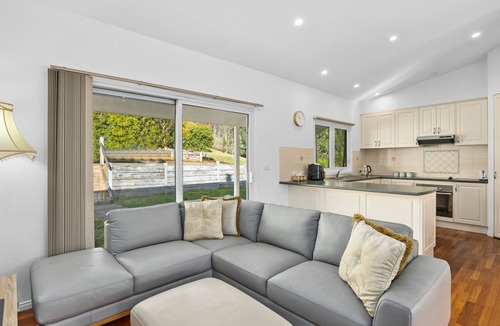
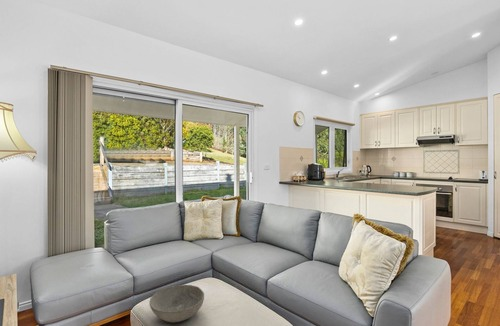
+ bowl [149,284,205,323]
